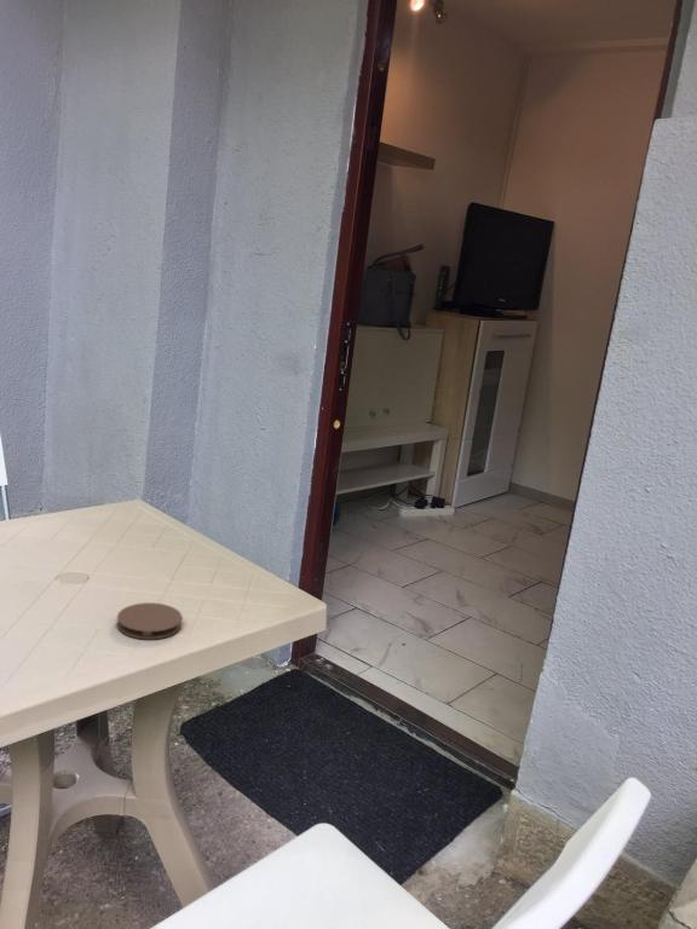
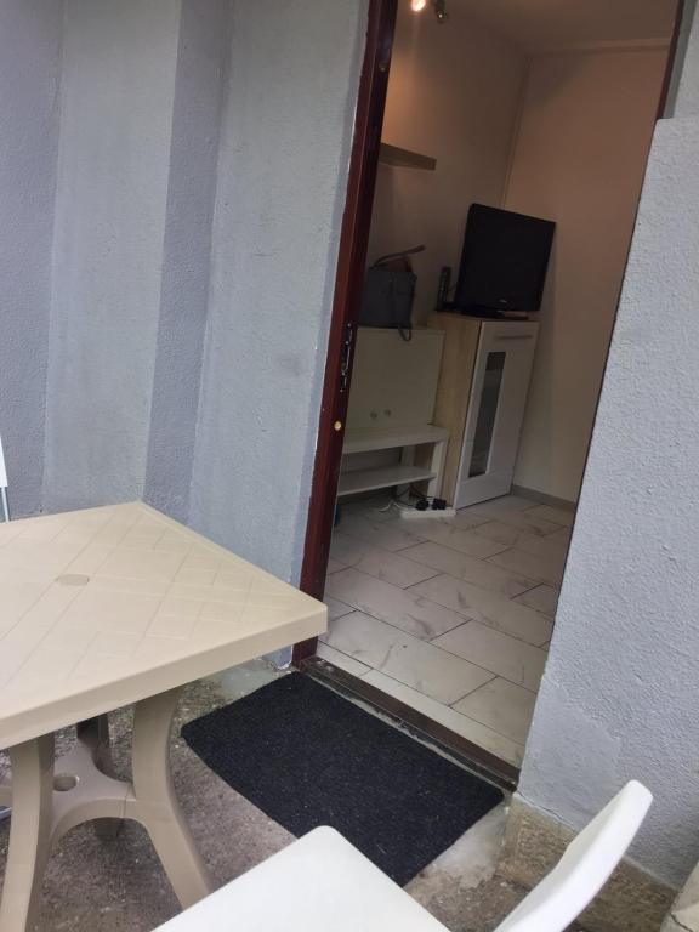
- coaster [116,601,183,641]
